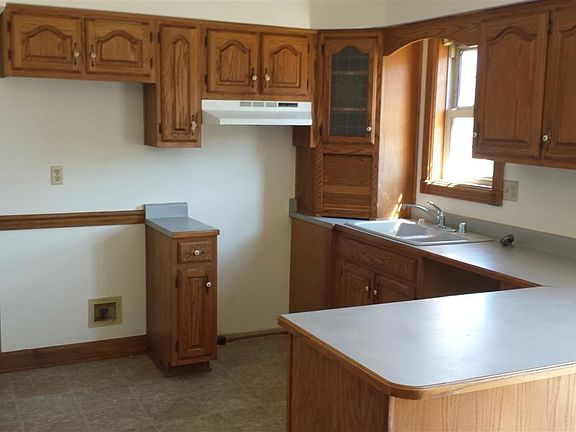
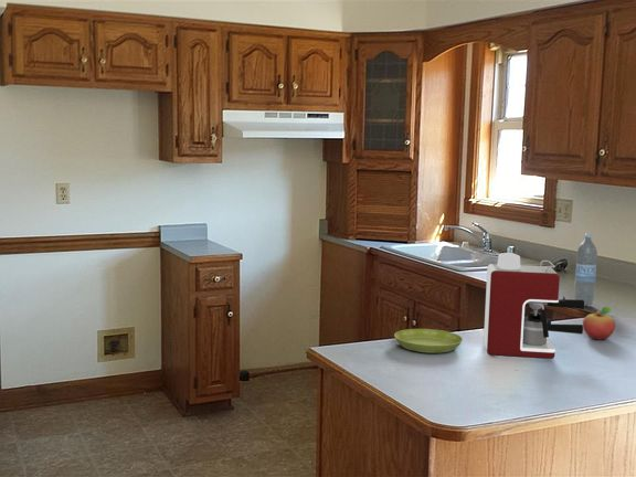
+ saucer [393,328,464,354]
+ fruit [582,306,616,341]
+ coffee maker [483,252,586,360]
+ water bottle [573,233,598,307]
